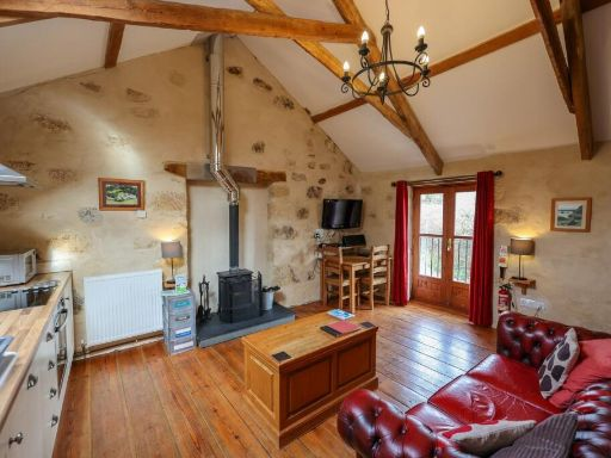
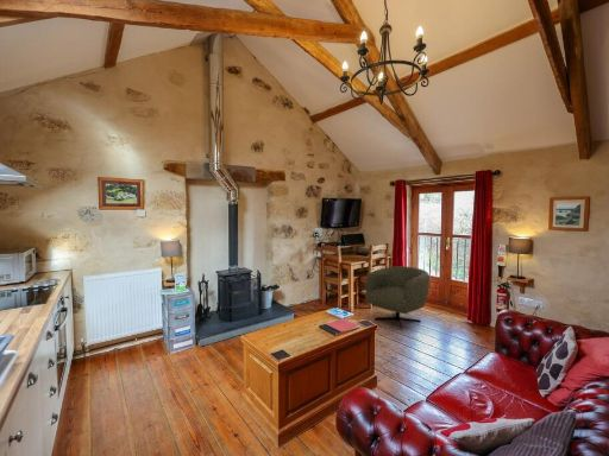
+ armchair [364,265,431,330]
